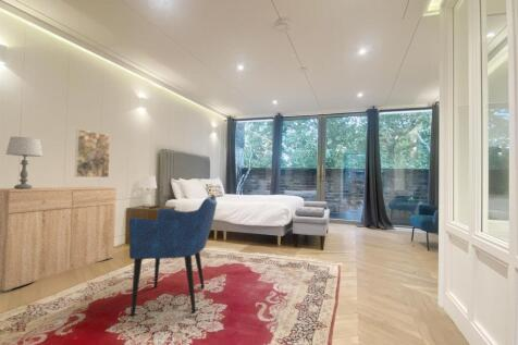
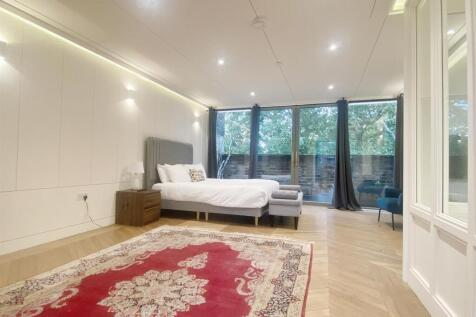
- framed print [74,128,111,178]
- dresser [0,186,118,294]
- table lamp [4,136,44,189]
- armchair [128,194,219,317]
